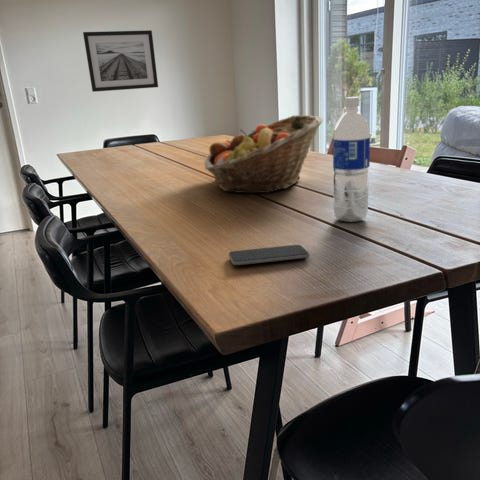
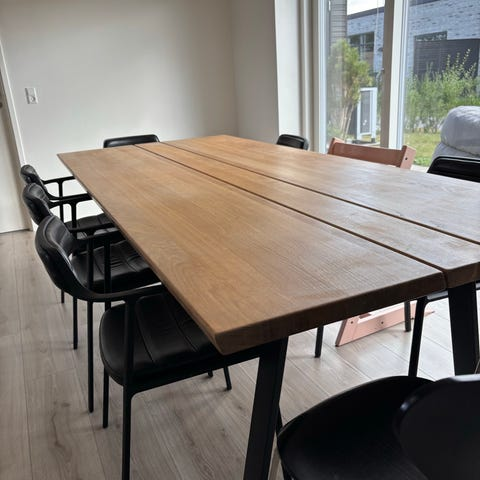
- smartphone [228,244,311,266]
- wall art [82,29,159,93]
- water bottle [332,96,371,223]
- fruit basket [203,114,324,195]
